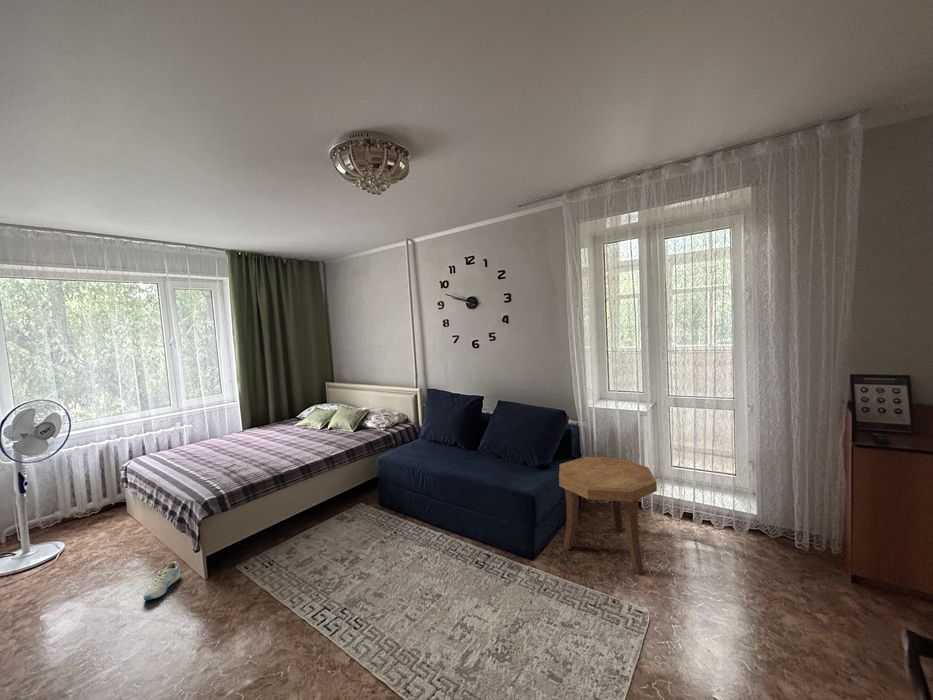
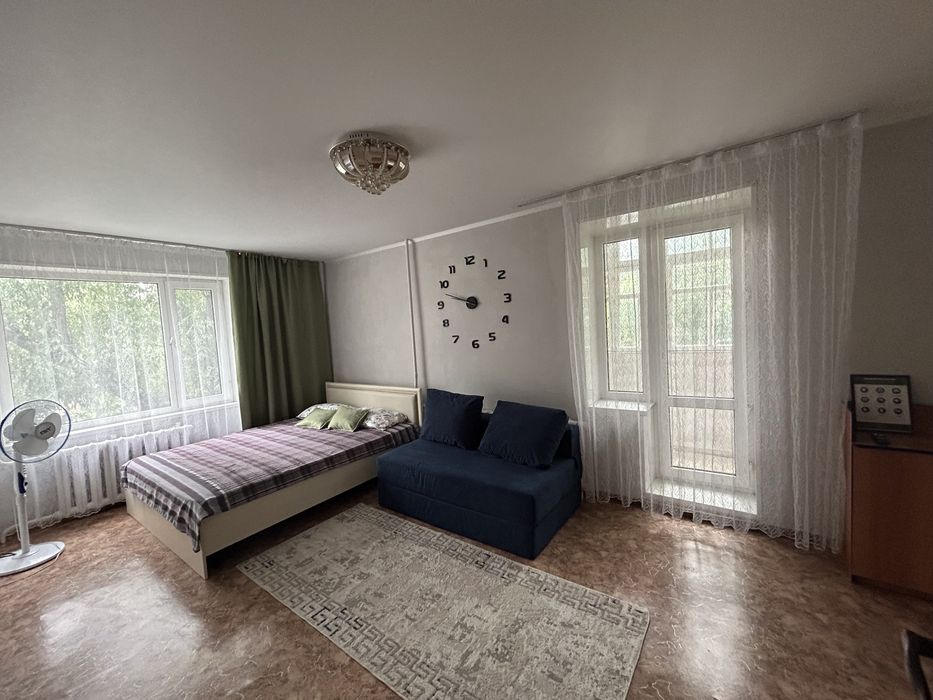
- side table [558,456,658,574]
- sneaker [142,561,182,601]
